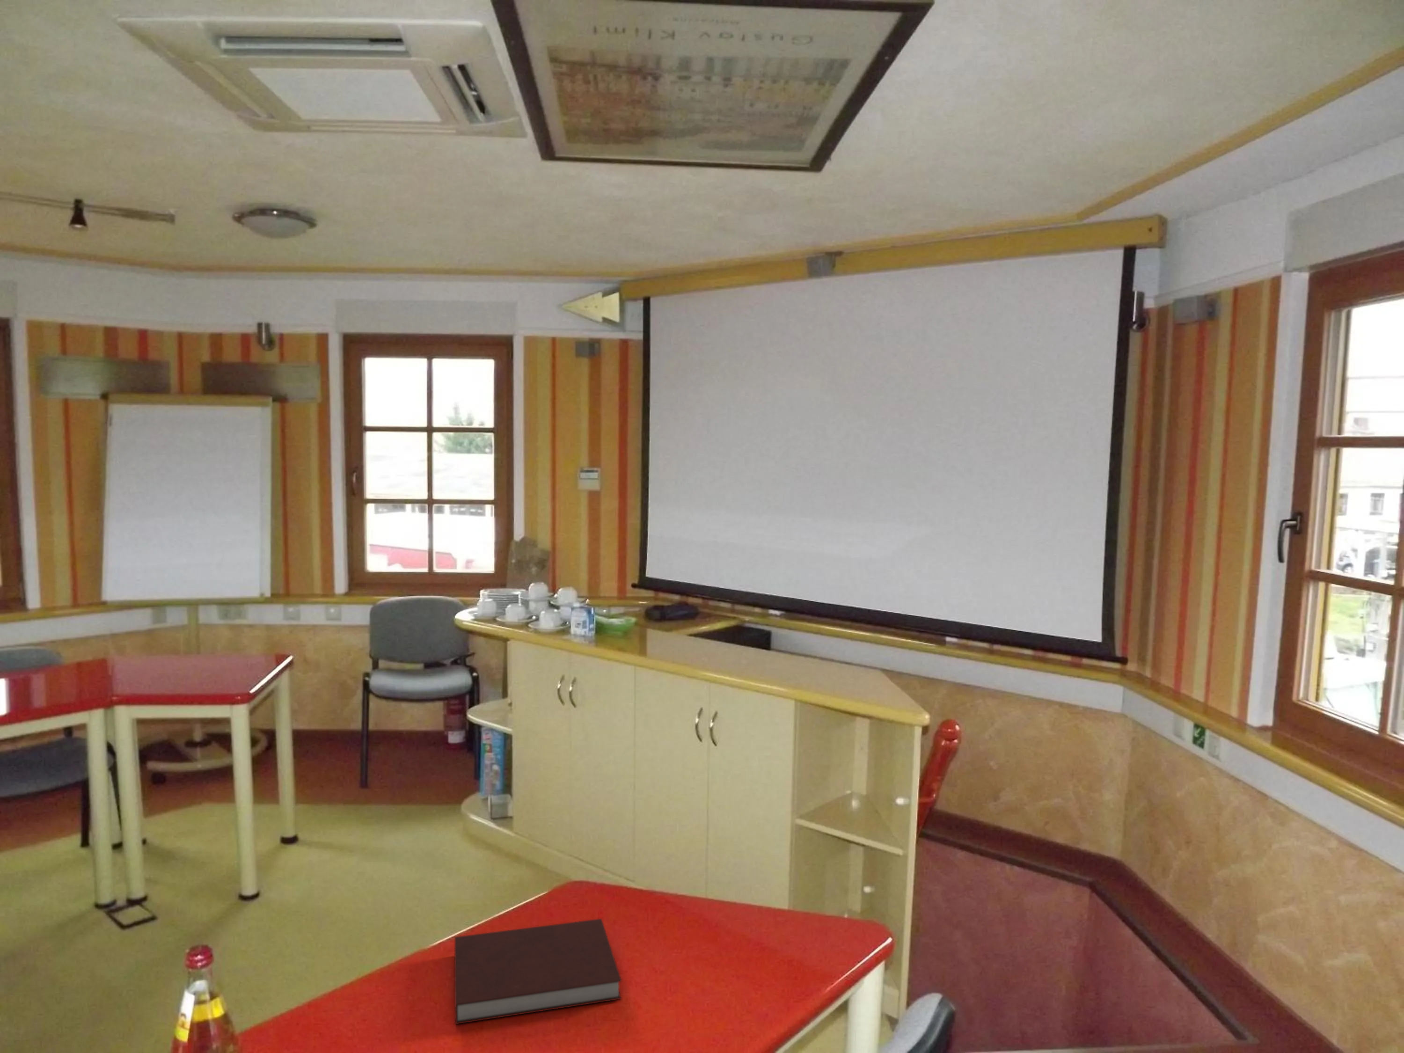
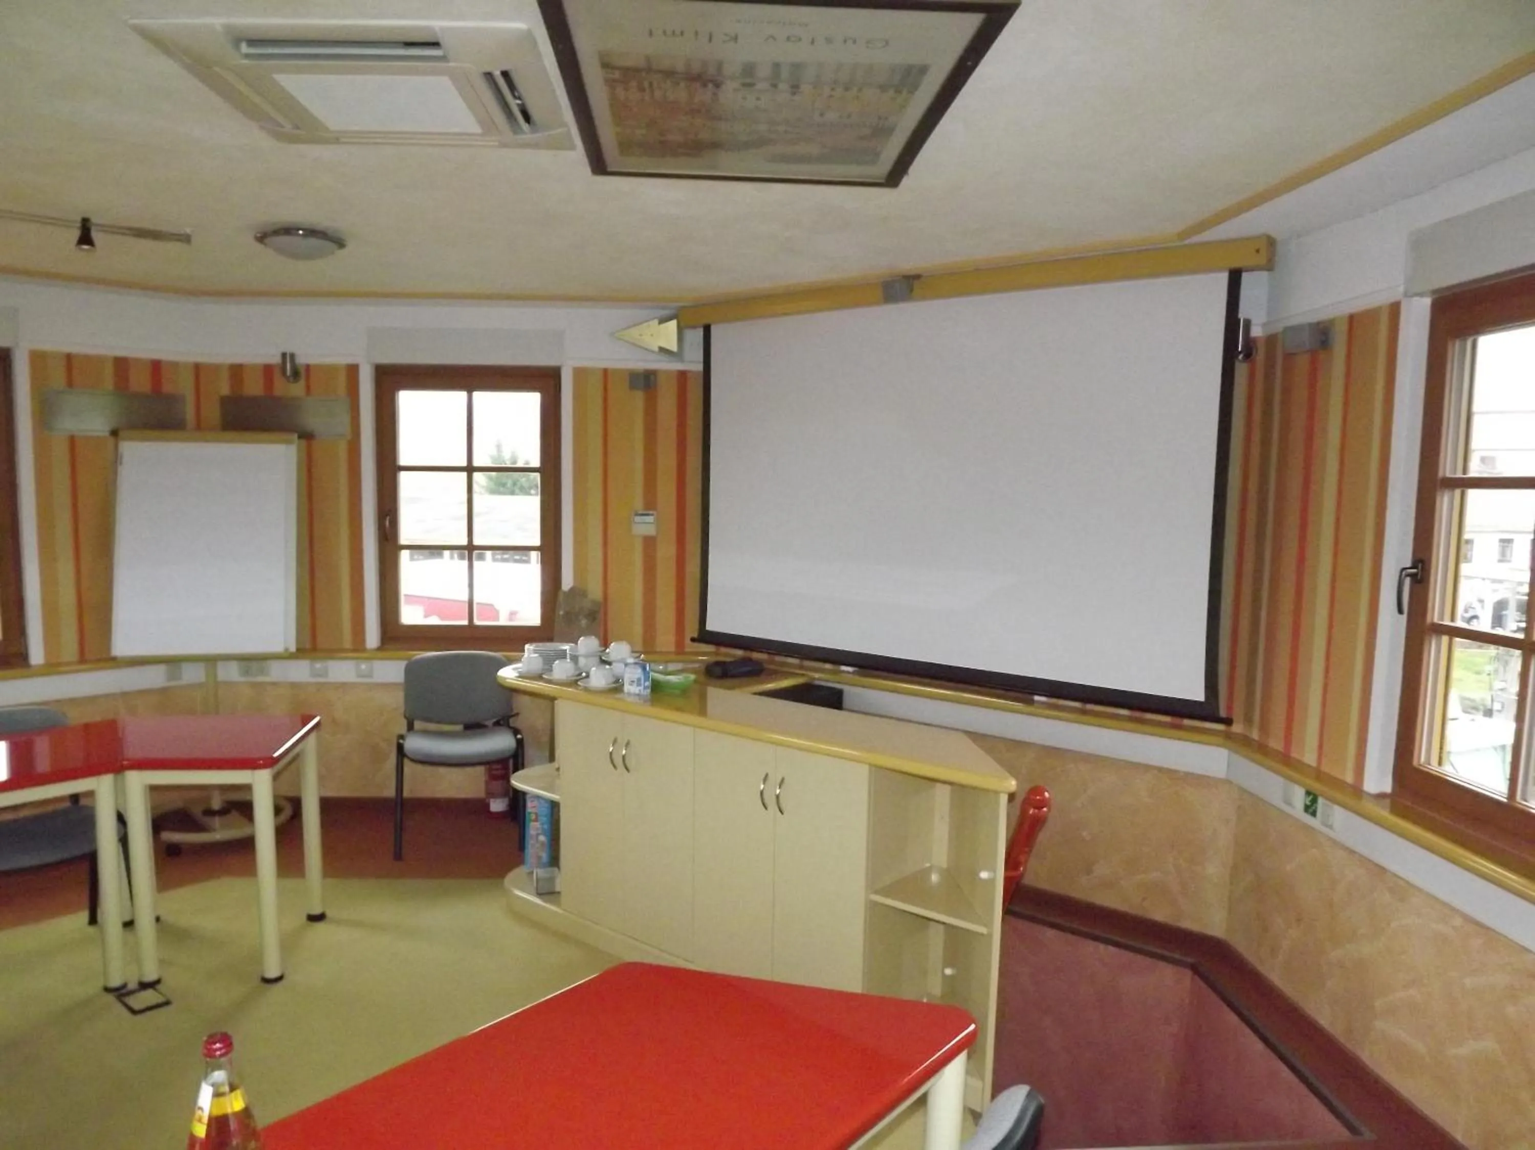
- notebook [454,918,622,1025]
